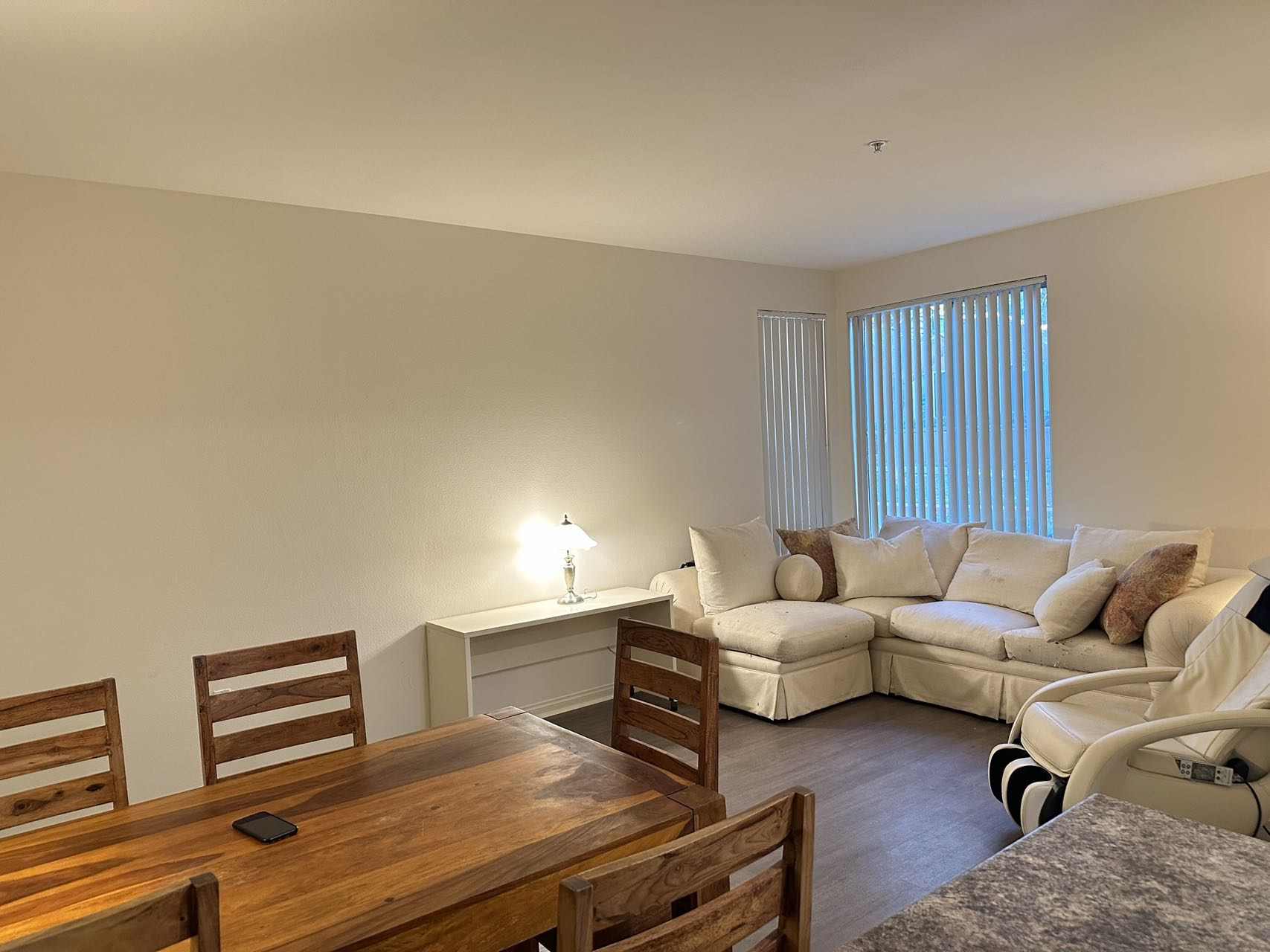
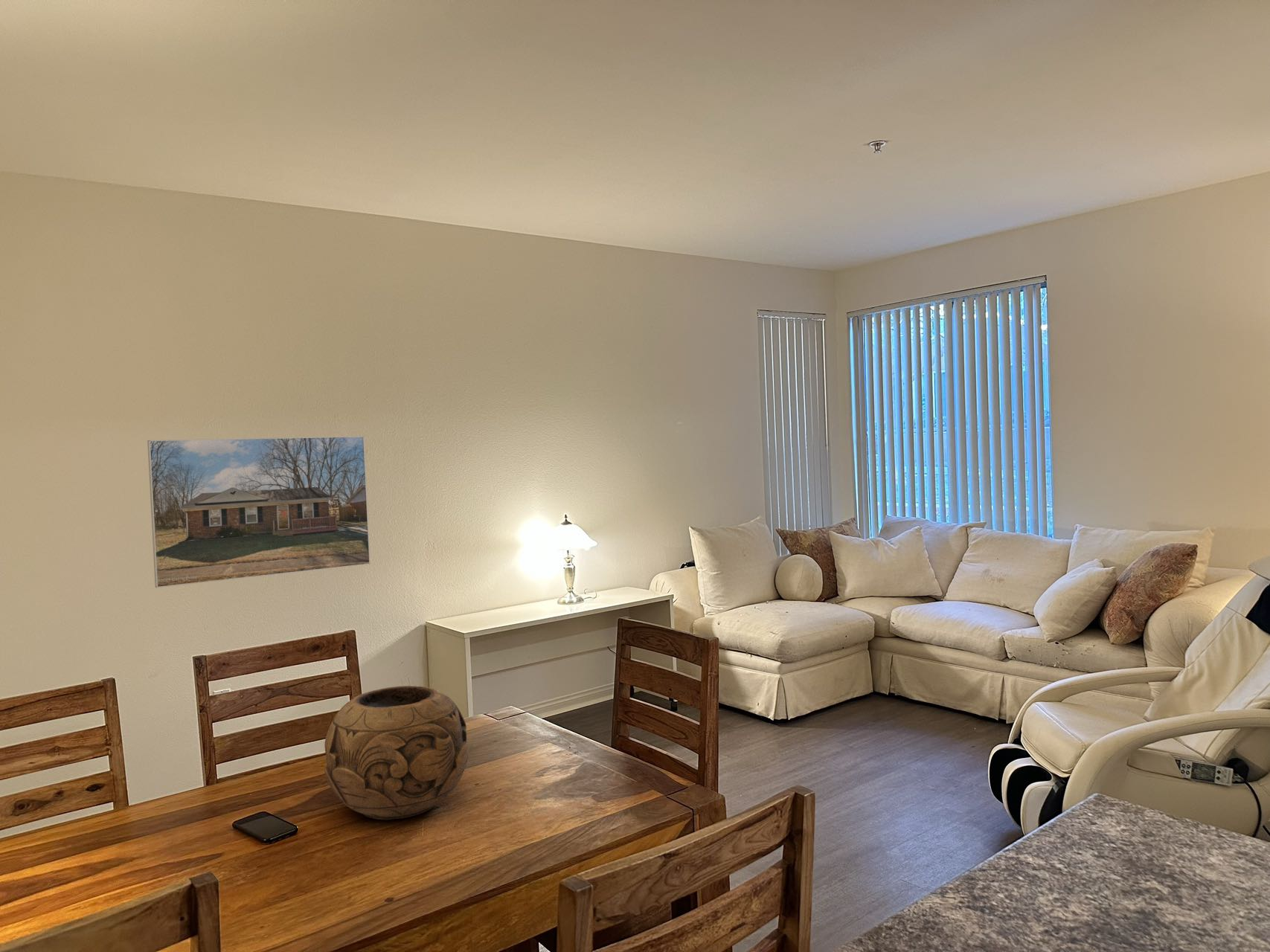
+ decorative bowl [324,685,469,820]
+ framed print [147,435,371,588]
